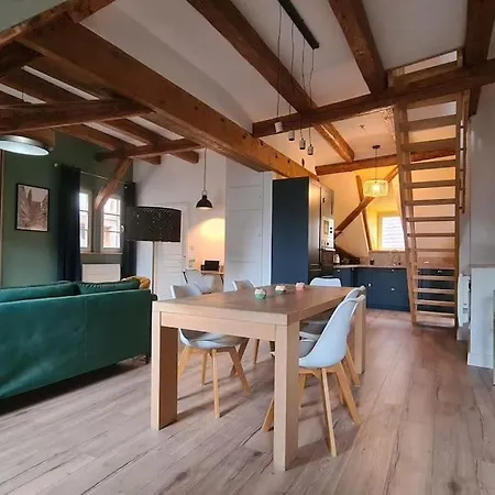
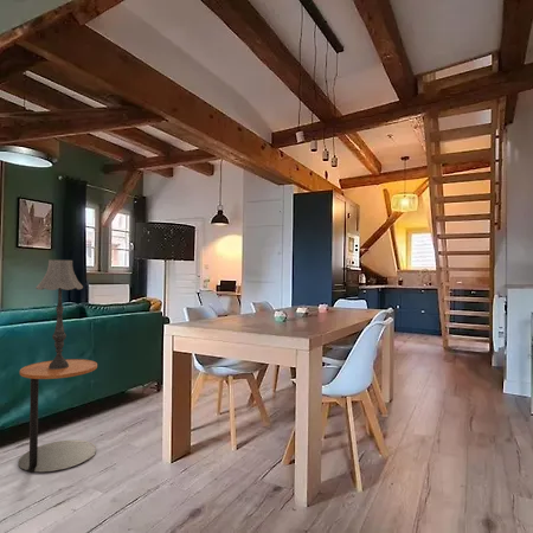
+ table lamp [34,259,84,370]
+ side table [17,358,98,475]
